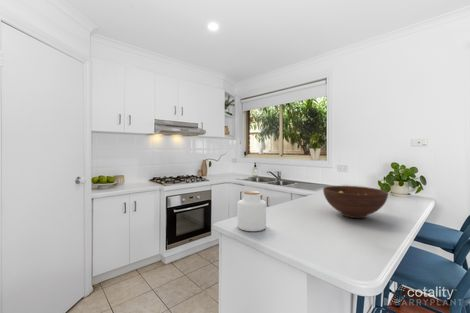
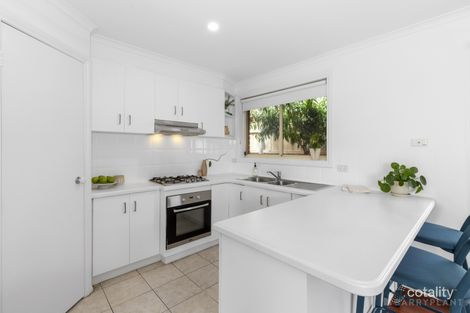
- jar [236,190,267,232]
- fruit bowl [322,185,389,219]
